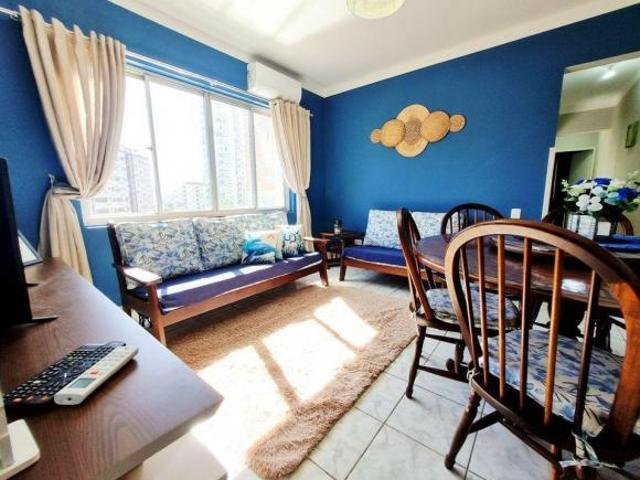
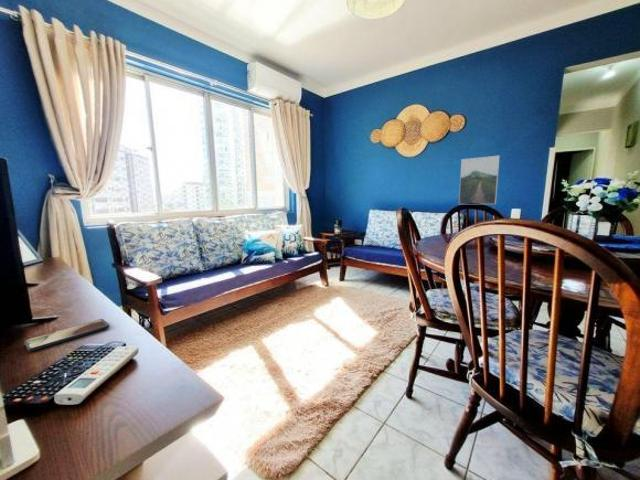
+ smartphone [24,318,111,352]
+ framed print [458,155,500,205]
